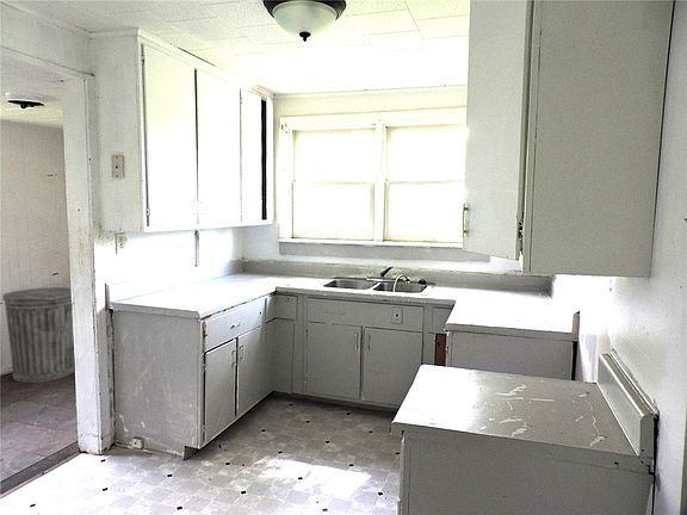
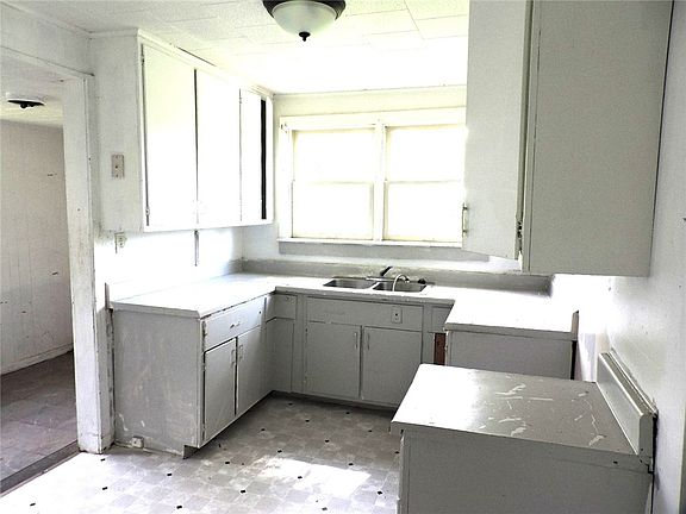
- trash can [1,286,75,384]
